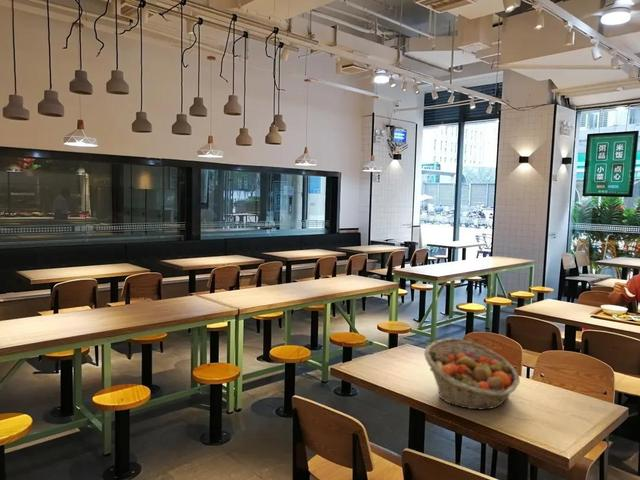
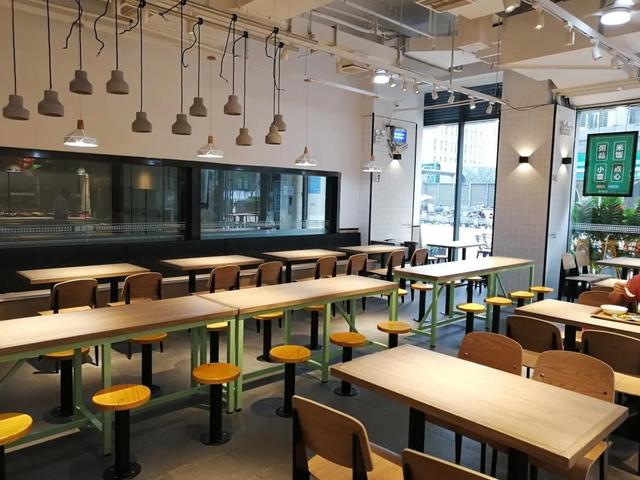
- fruit basket [423,337,521,411]
